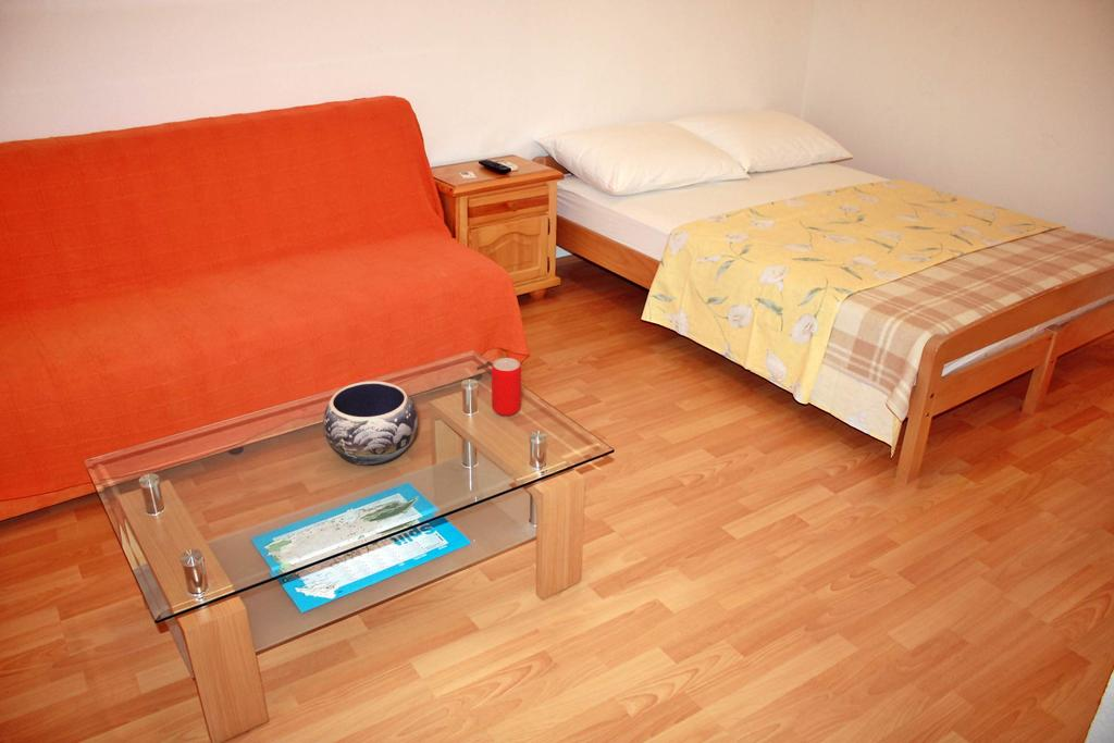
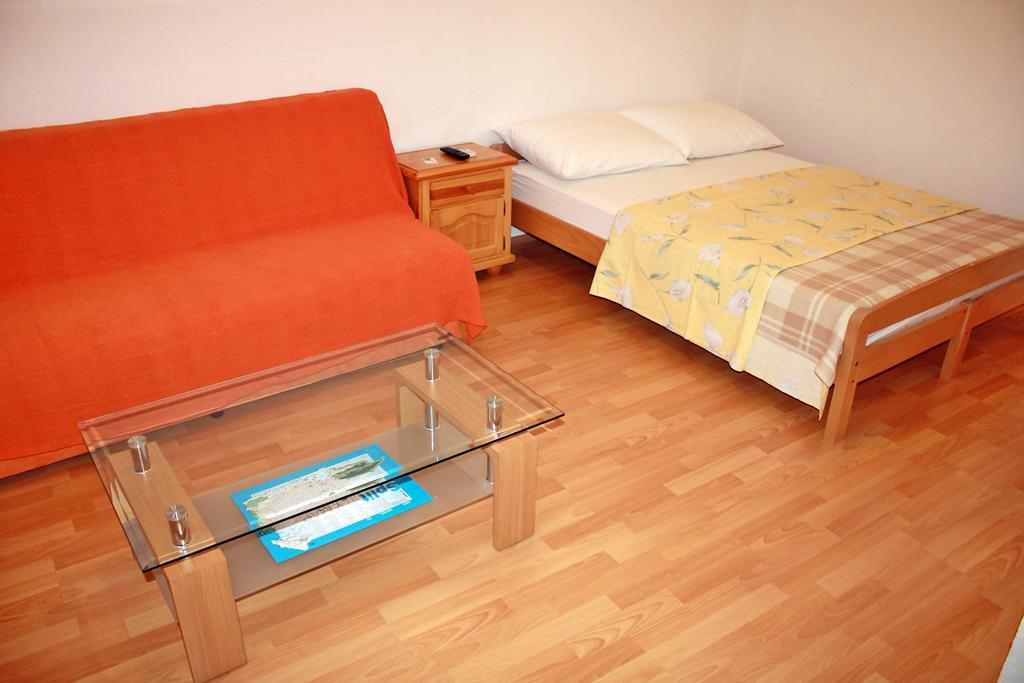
- beverage can [491,357,522,418]
- decorative bowl [322,381,419,466]
